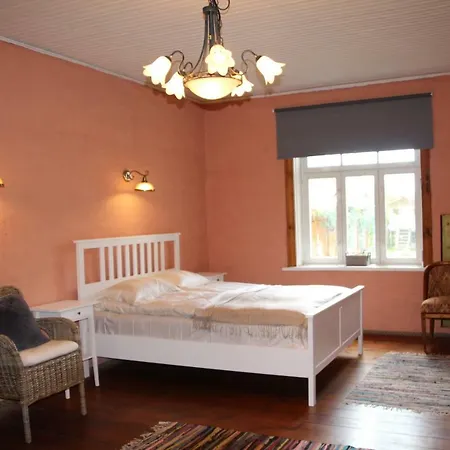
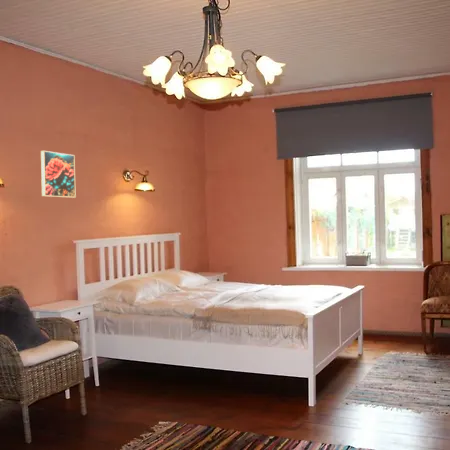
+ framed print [40,150,77,199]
